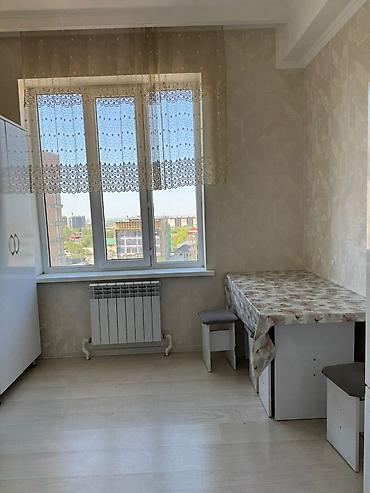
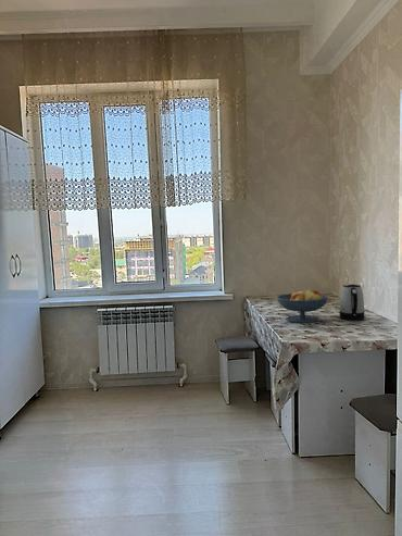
+ kettle [338,283,365,322]
+ fruit bowl [276,289,329,324]
